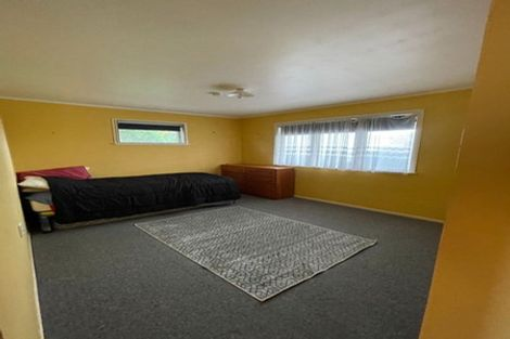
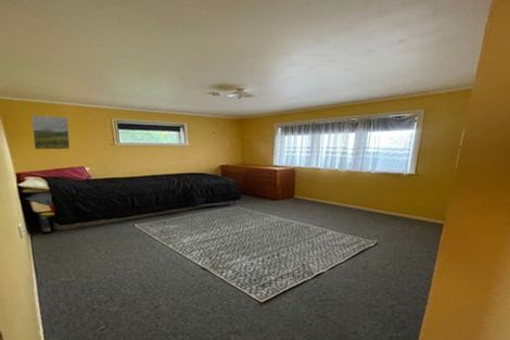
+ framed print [30,114,71,150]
